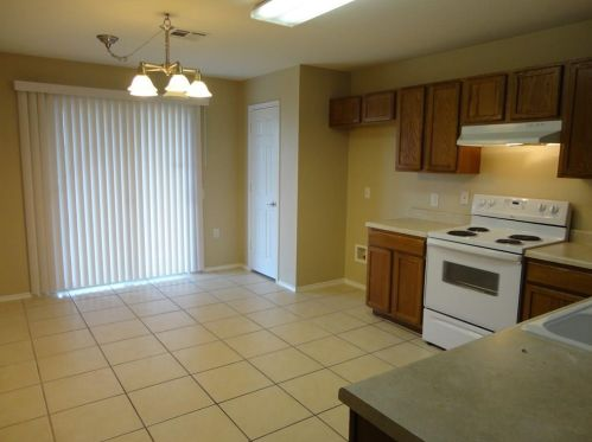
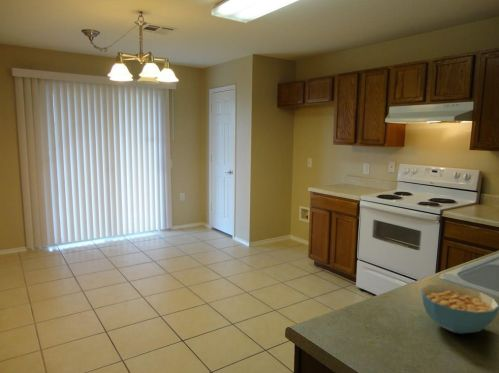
+ cereal bowl [420,283,499,335]
